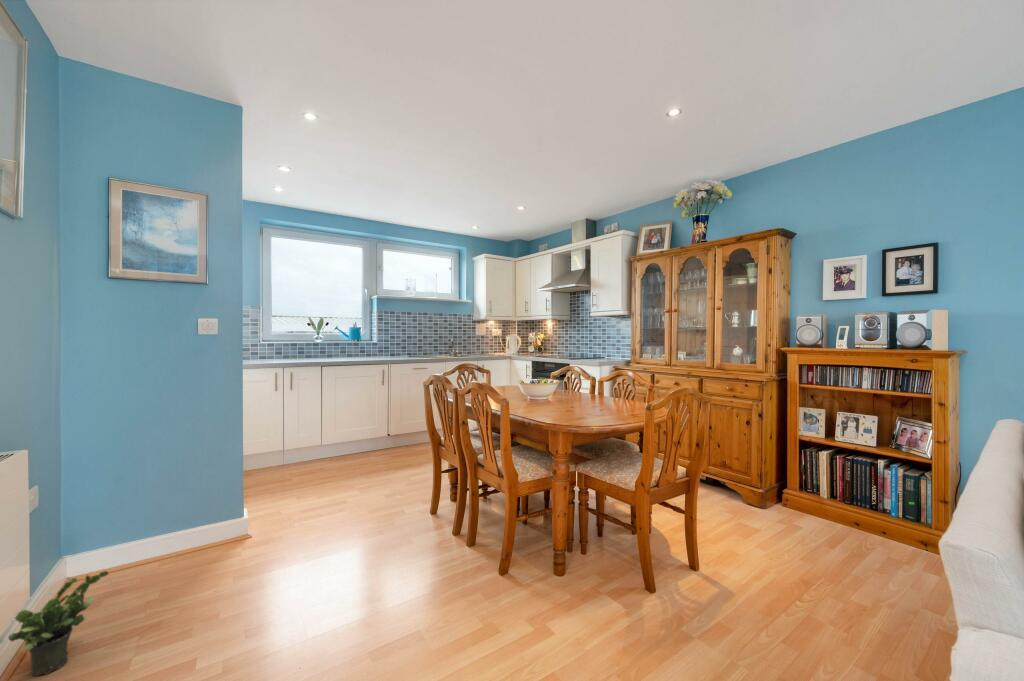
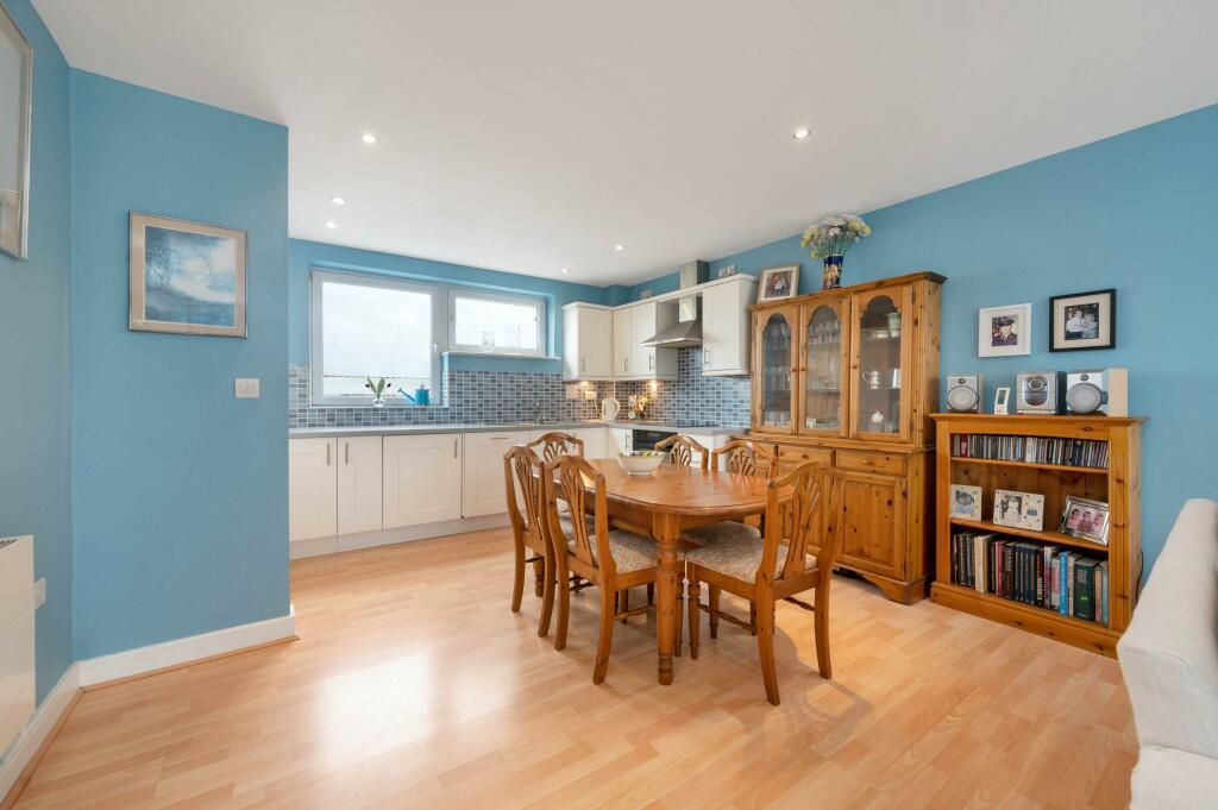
- potted plant [7,570,110,676]
